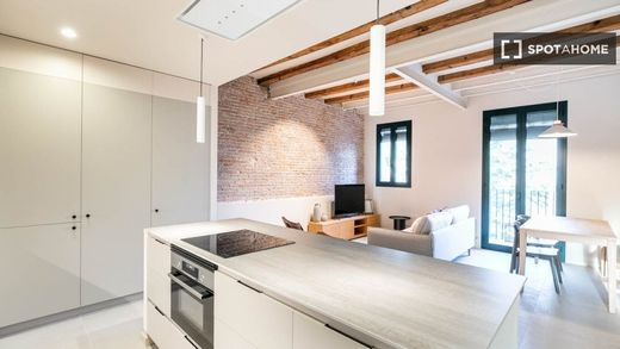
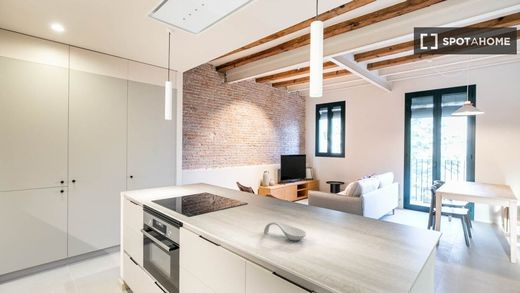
+ spoon rest [263,220,307,242]
